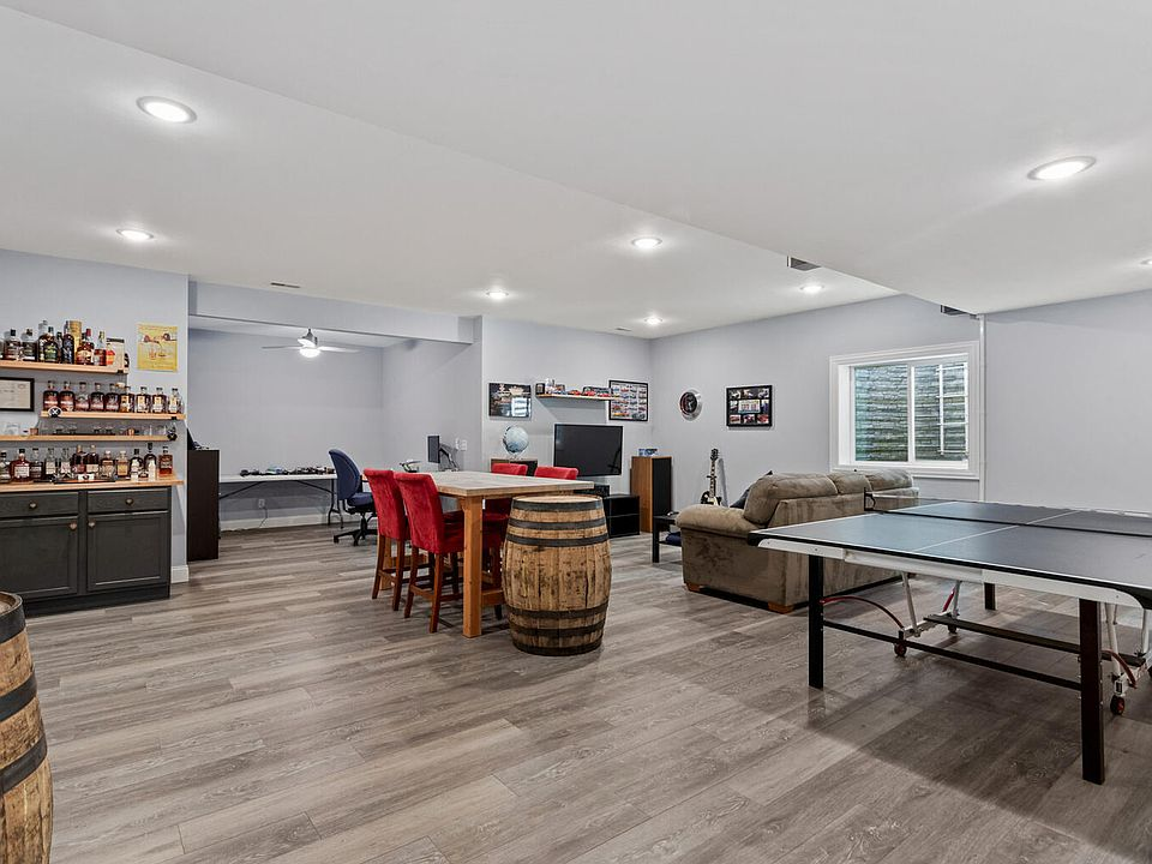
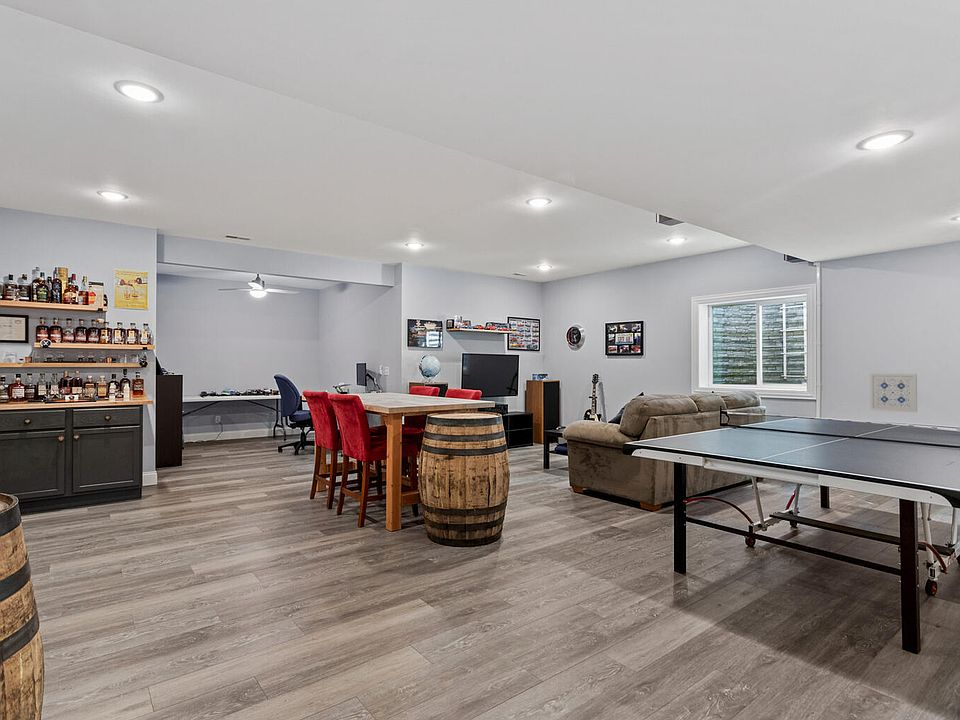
+ wall art [869,372,918,413]
